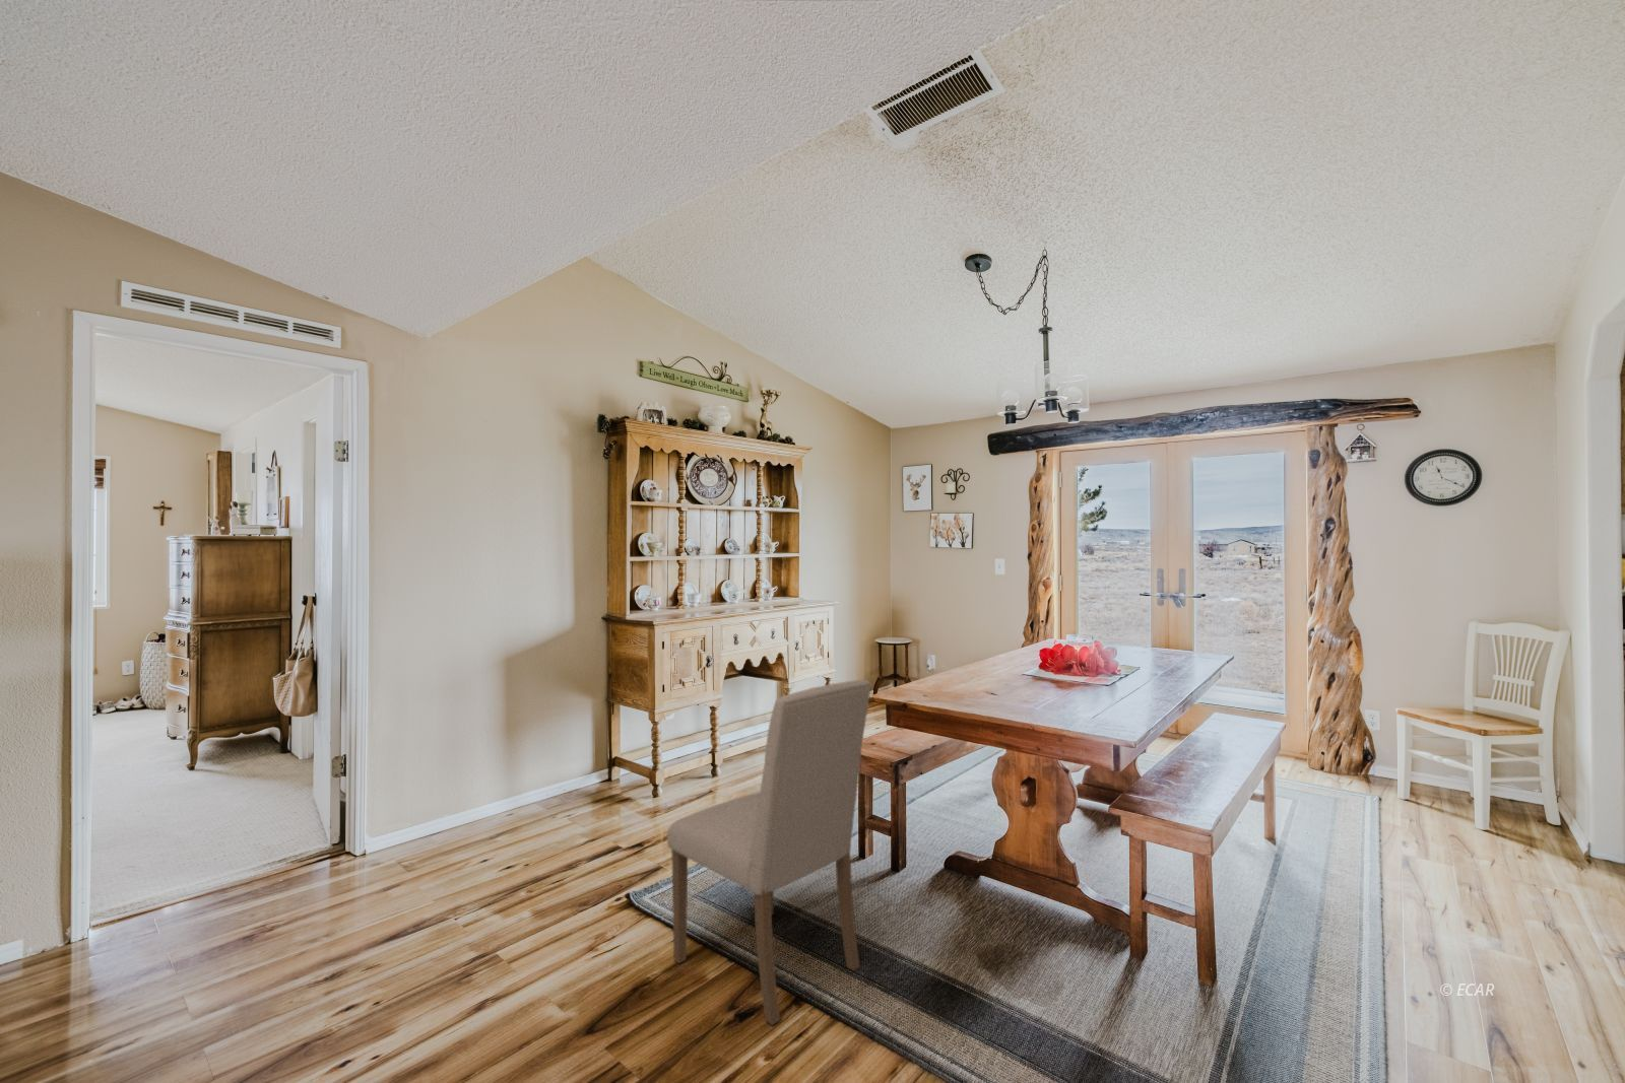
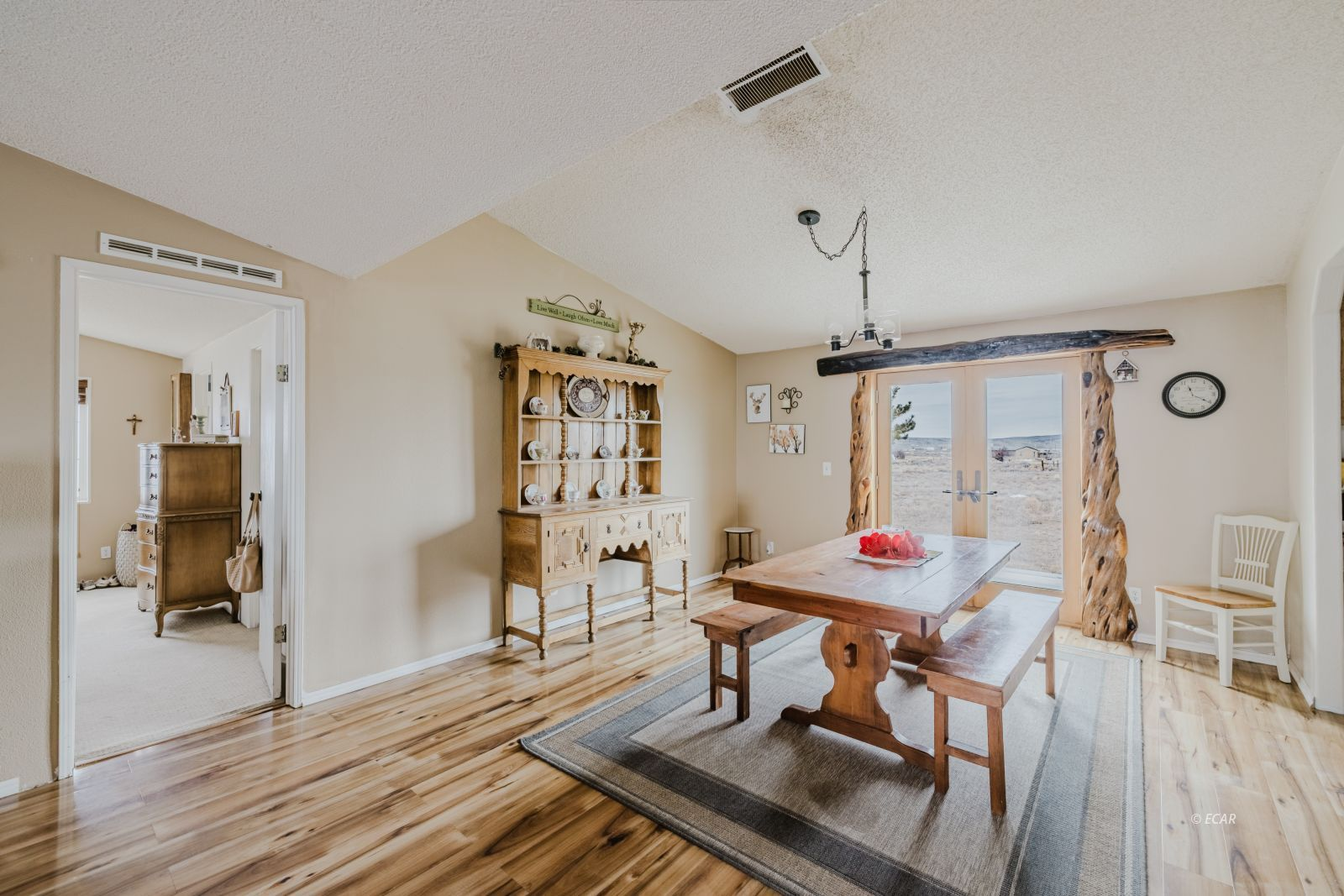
- dining chair [666,679,872,1026]
